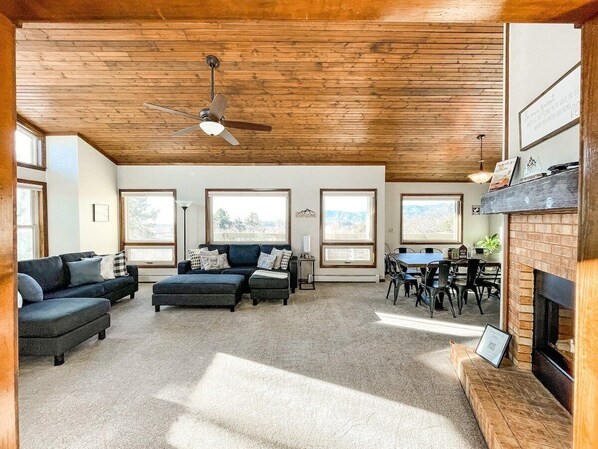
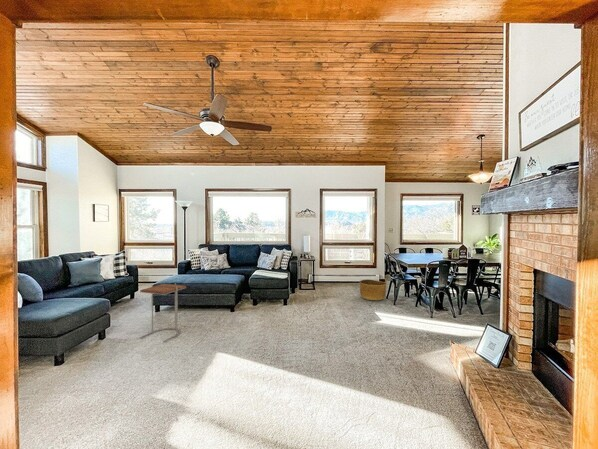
+ basket [359,278,388,301]
+ side table [139,282,187,343]
